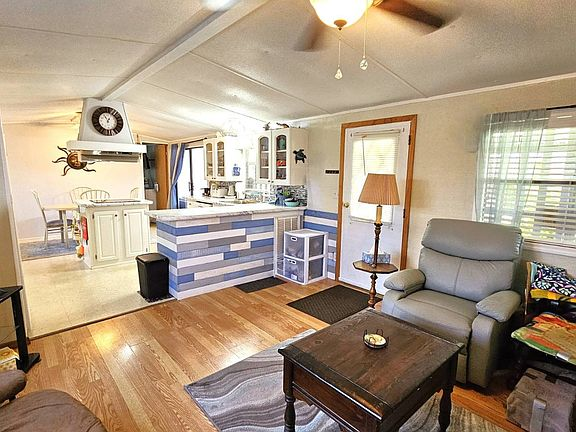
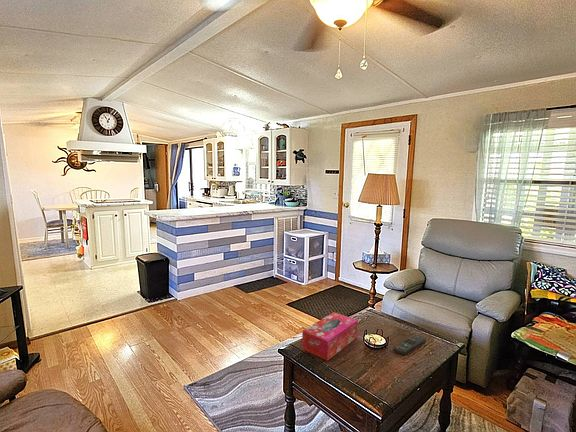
+ tissue box [301,311,358,362]
+ remote control [393,333,426,356]
